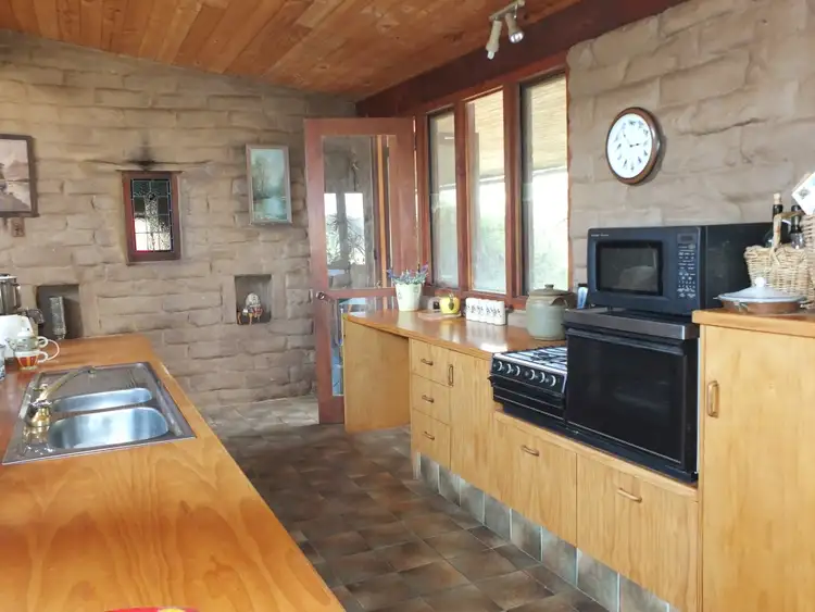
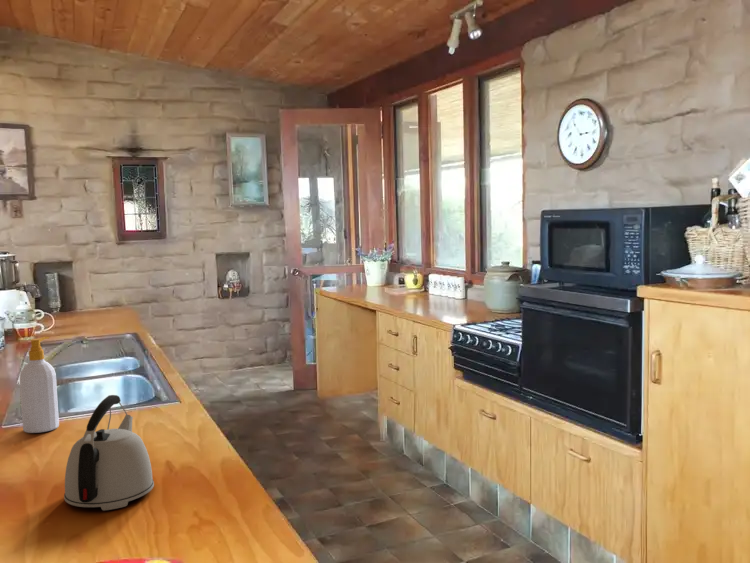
+ kettle [63,394,155,511]
+ soap bottle [19,336,60,434]
